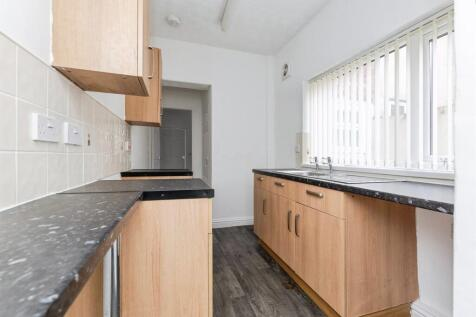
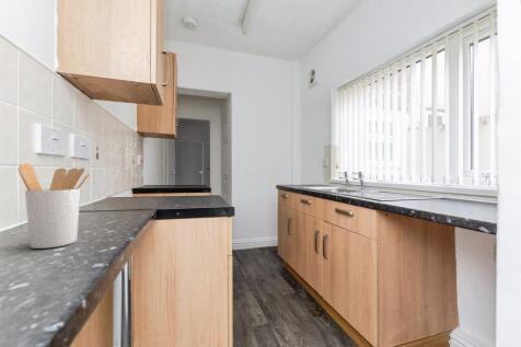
+ utensil holder [18,162,92,250]
